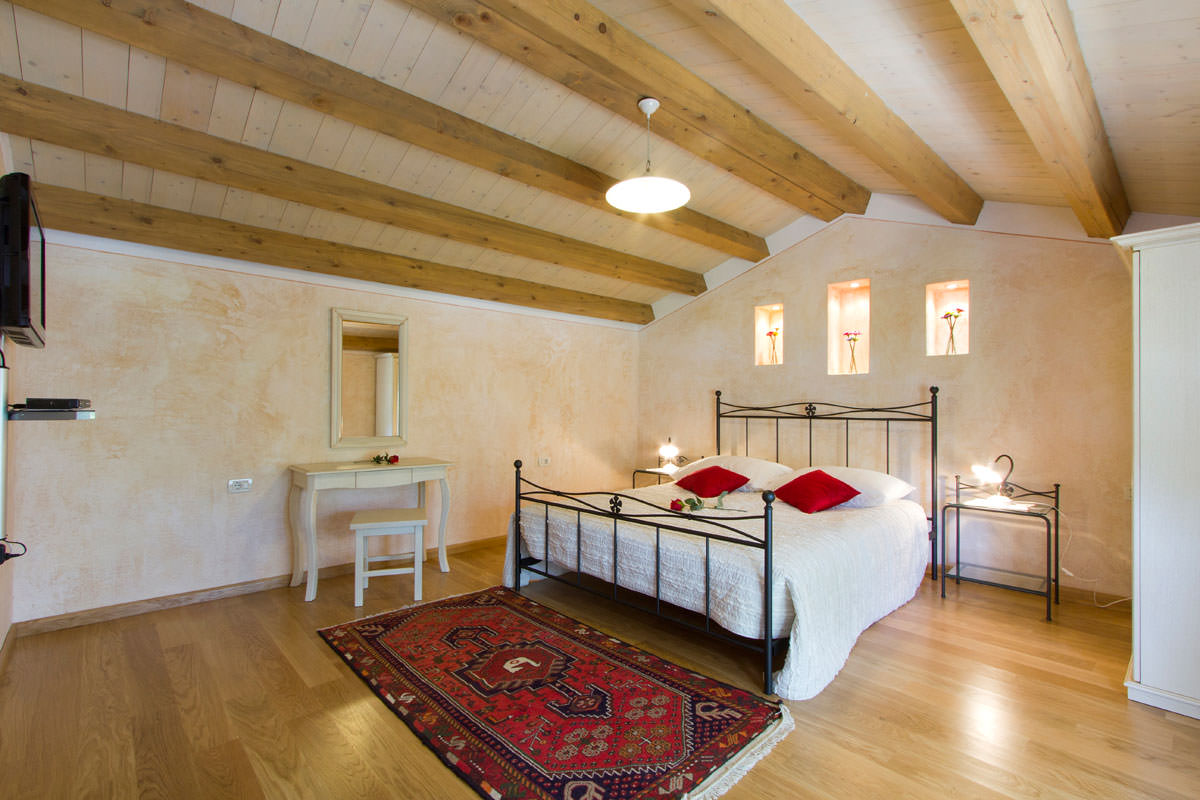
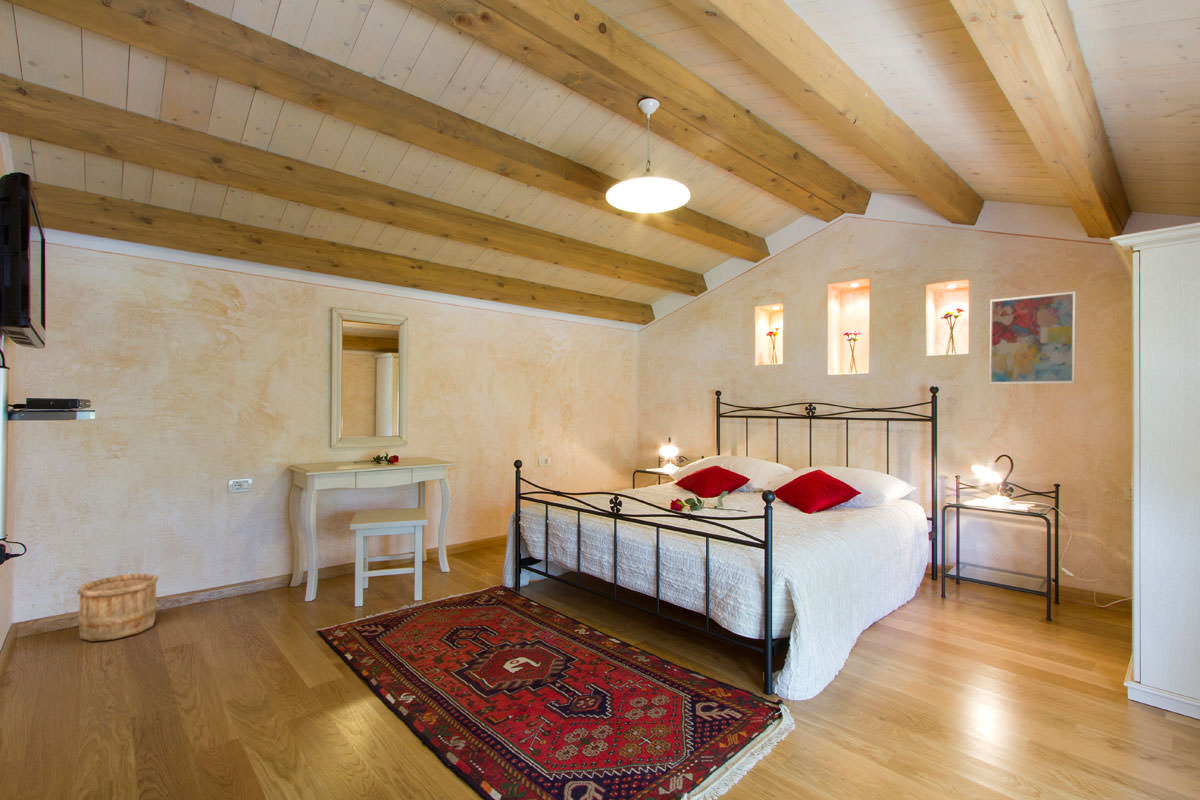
+ wall art [988,290,1077,385]
+ wooden bucket [76,573,159,642]
